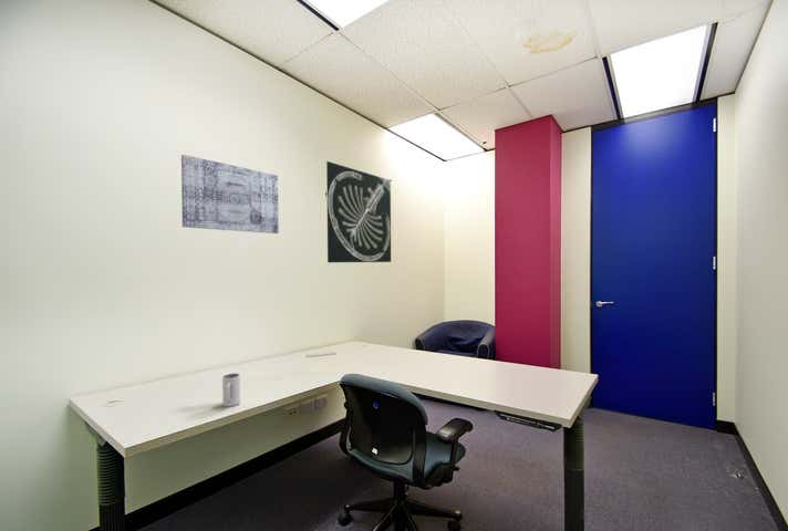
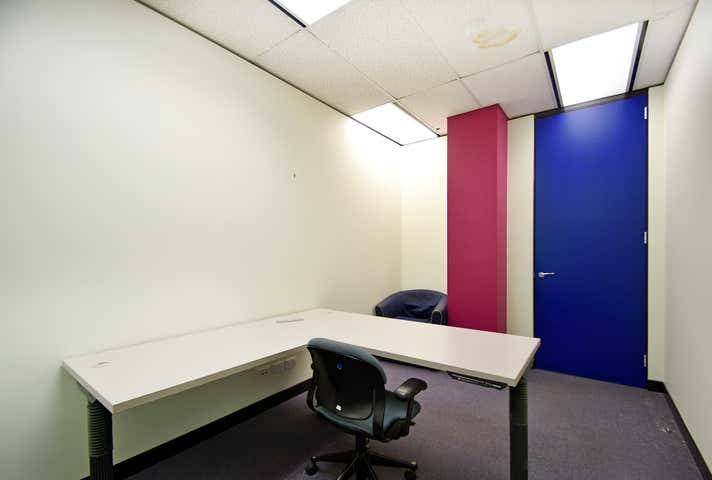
- map [325,160,393,263]
- wall art [180,154,280,235]
- mug [221,372,241,407]
